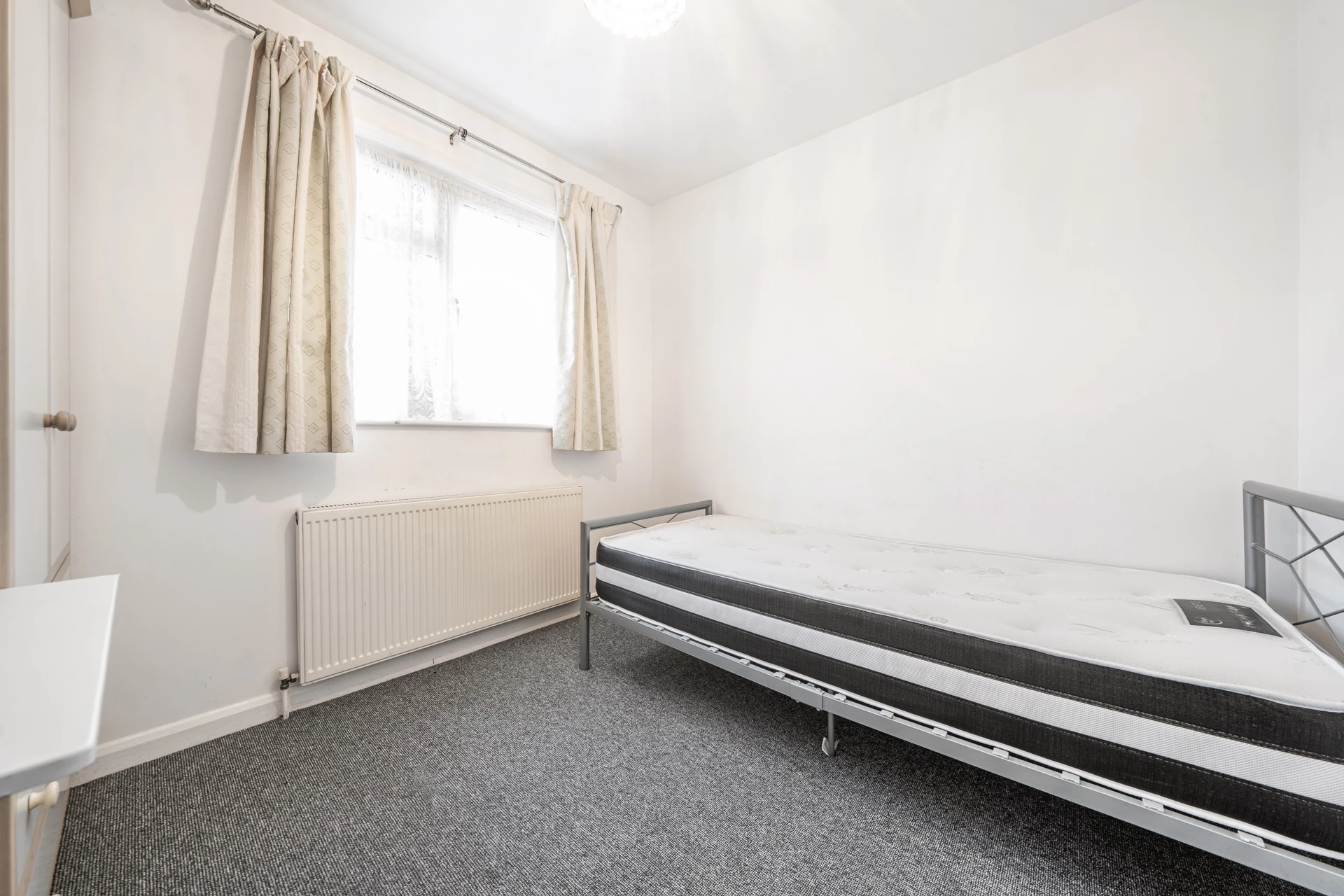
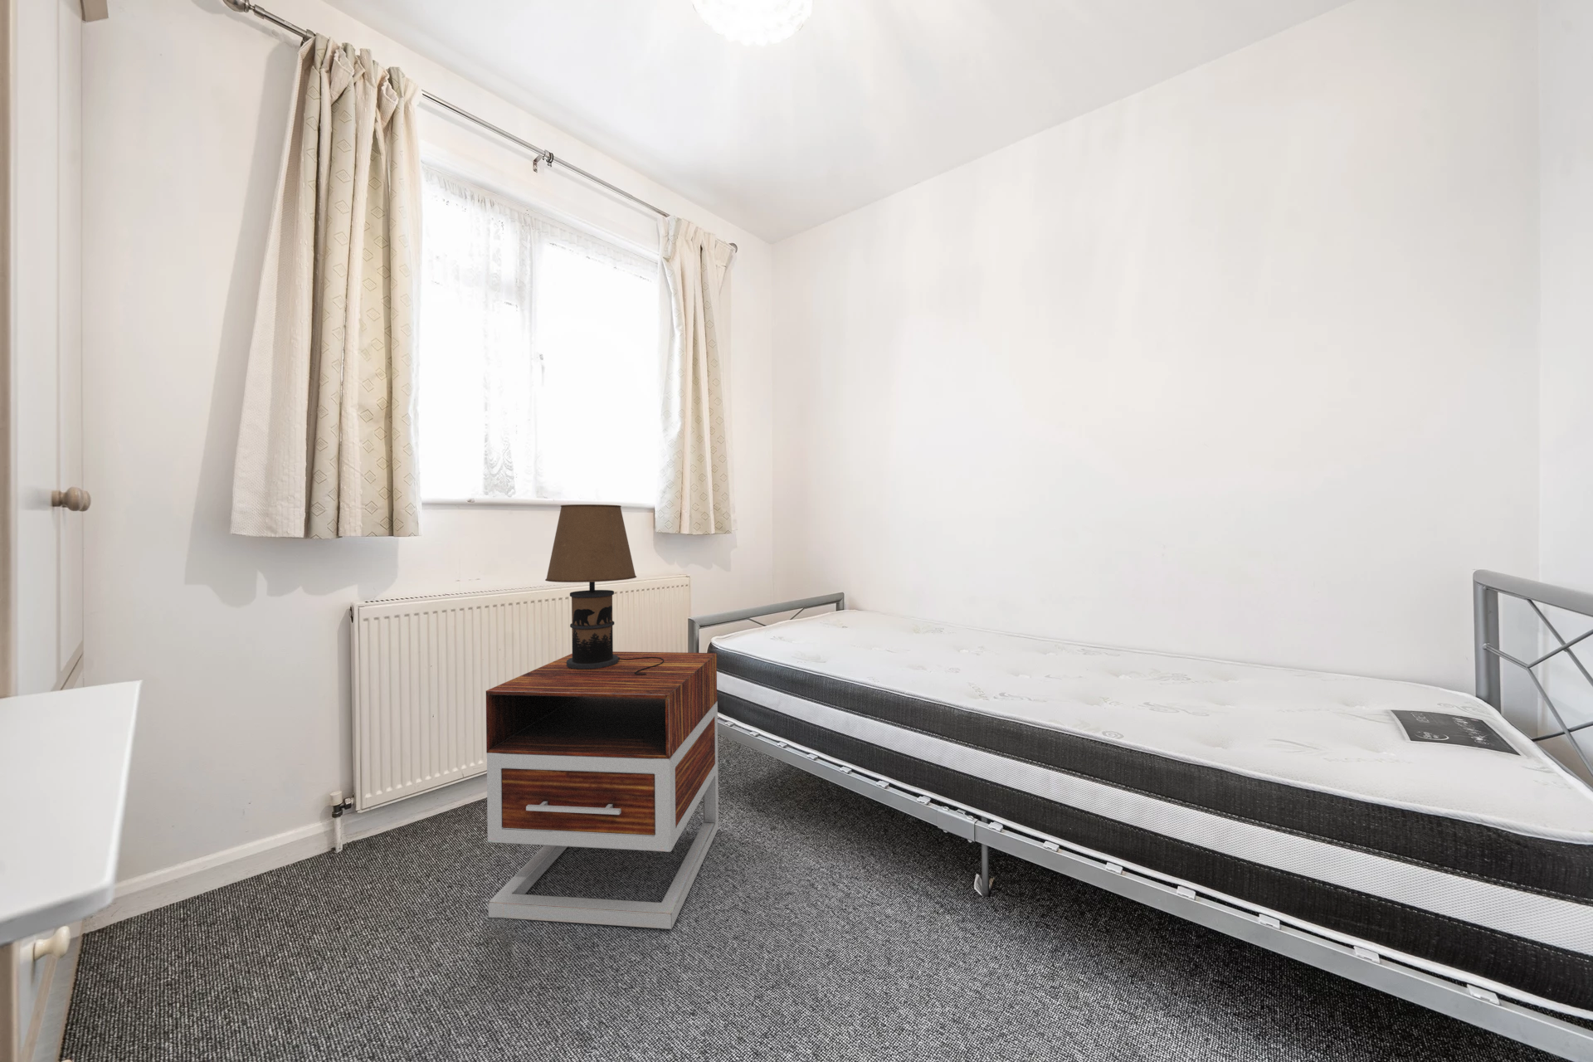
+ table lamp [544,504,664,674]
+ nightstand [485,651,719,930]
